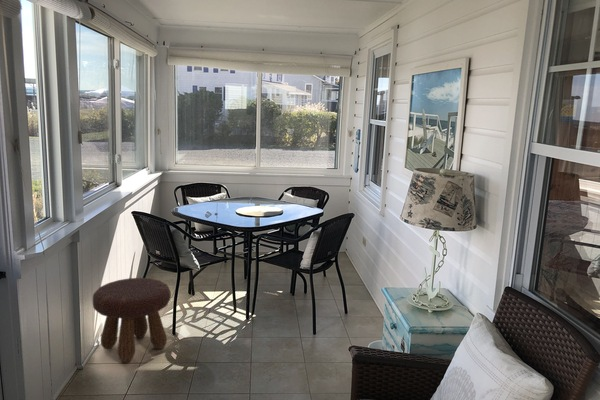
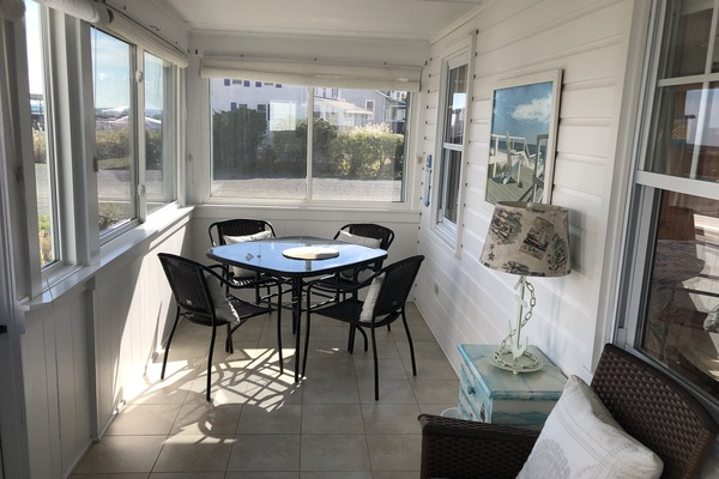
- footstool [92,277,172,363]
